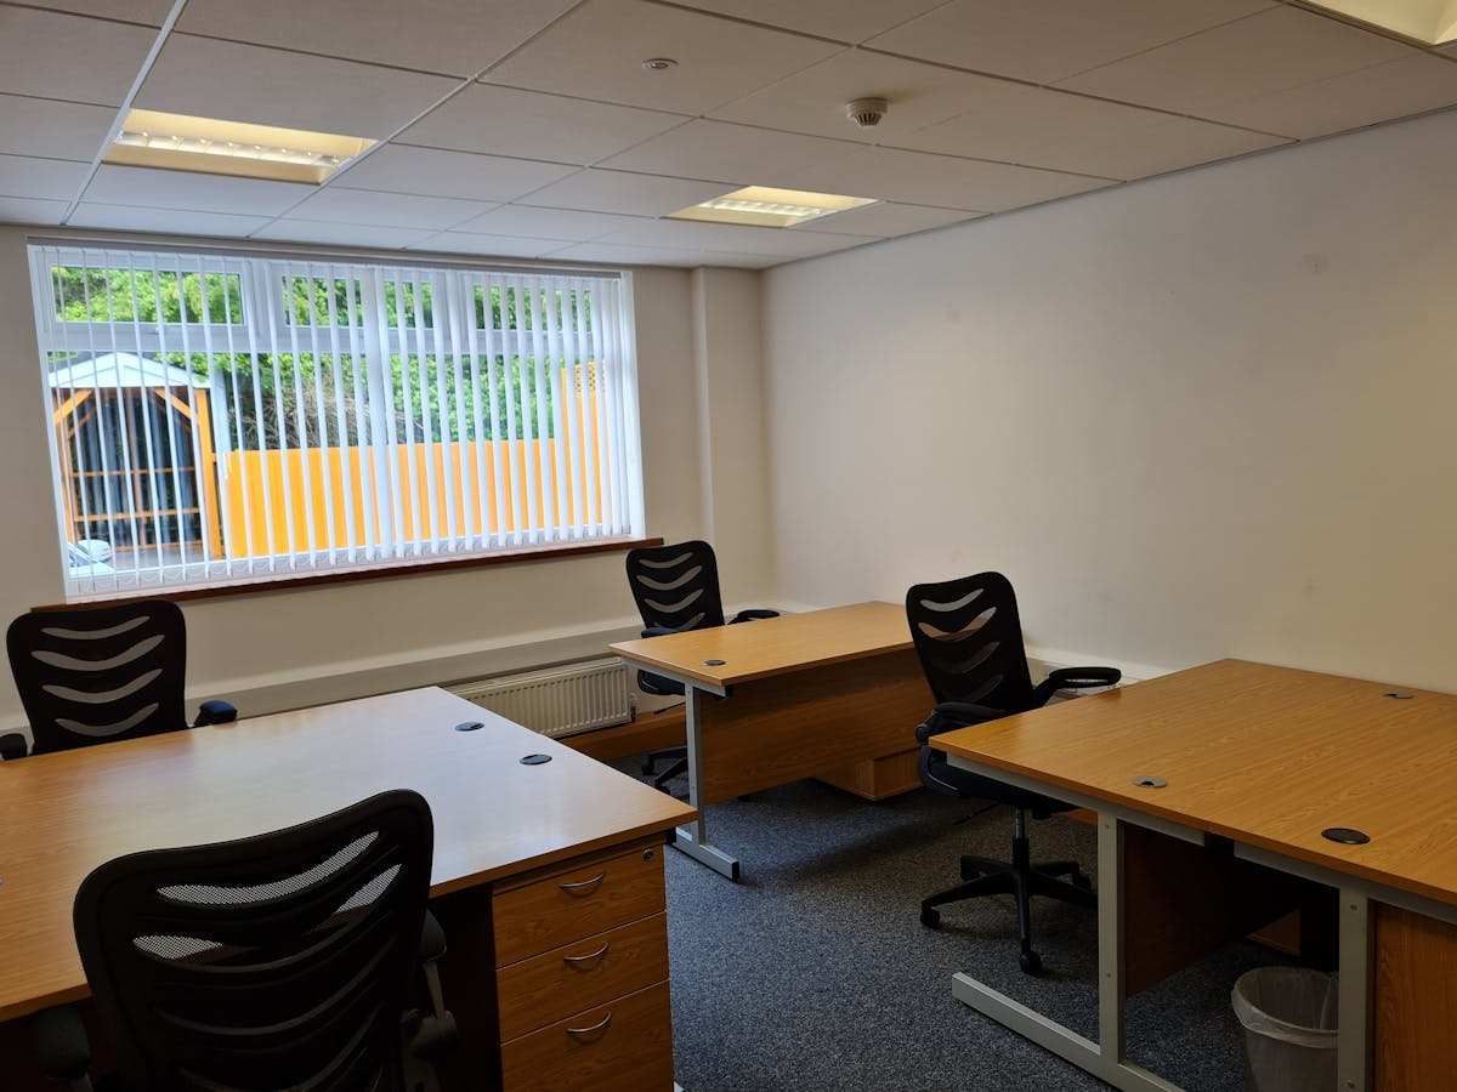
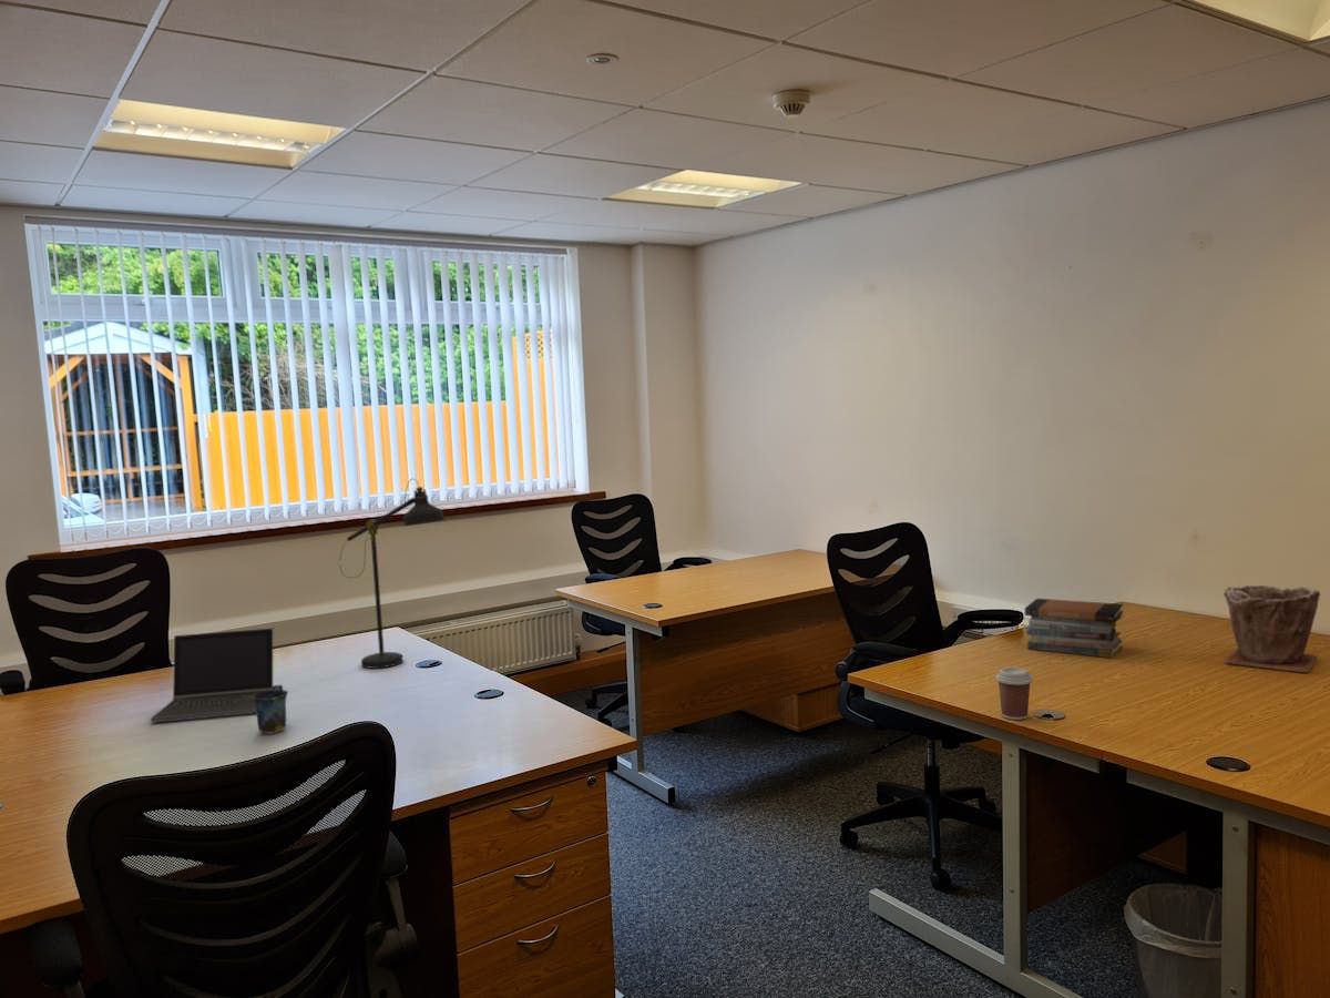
+ book stack [1024,598,1124,660]
+ desk lamp [339,478,446,670]
+ laptop computer [150,628,274,724]
+ coffee cup [995,666,1034,721]
+ plant pot [1222,584,1321,674]
+ mug [253,684,289,735]
